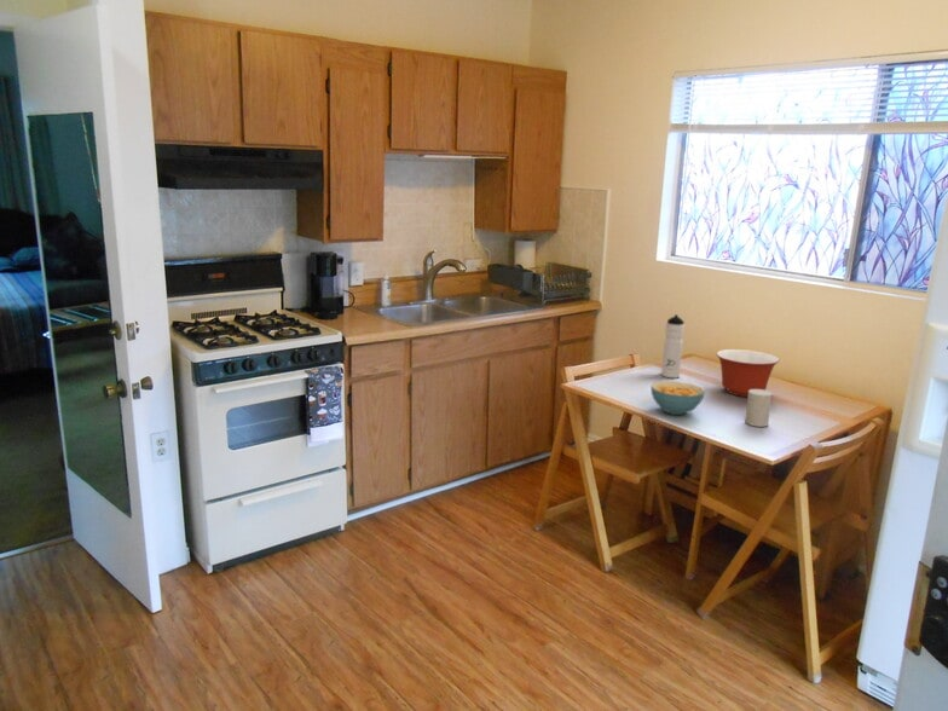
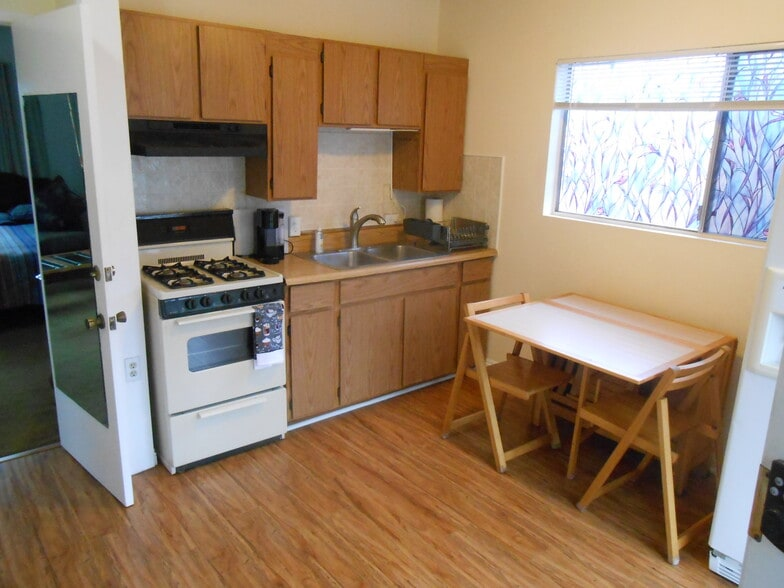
- water bottle [660,313,686,378]
- cereal bowl [649,381,706,416]
- cup [744,389,773,428]
- mixing bowl [715,348,780,398]
